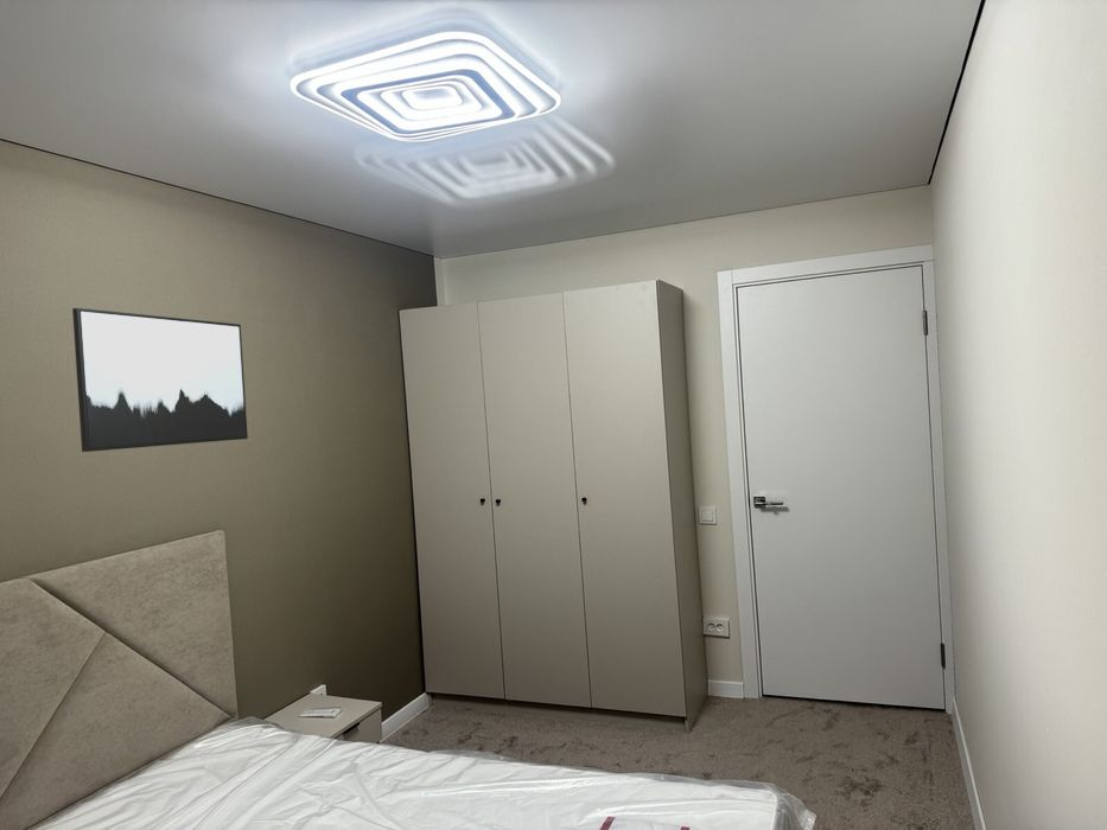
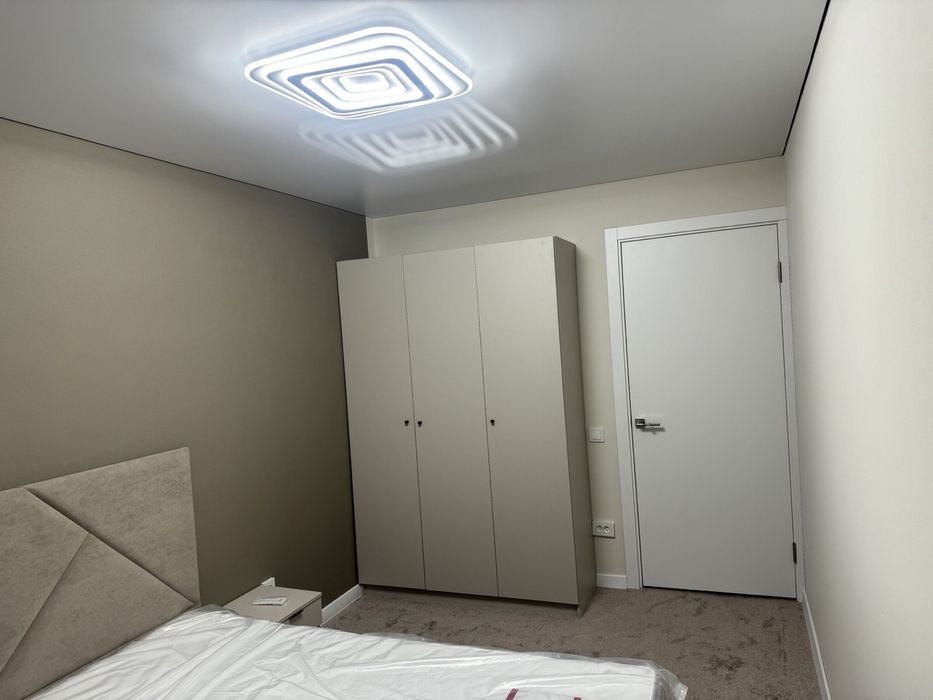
- wall art [71,307,249,453]
